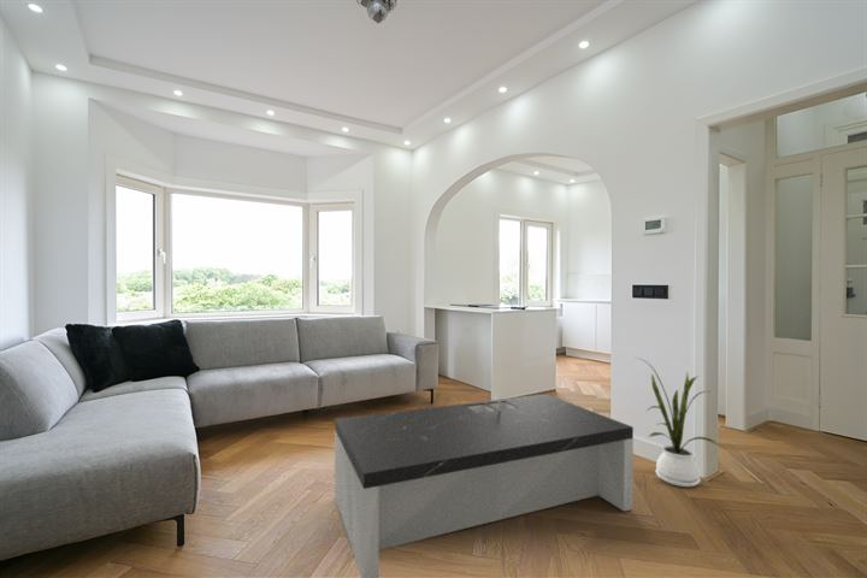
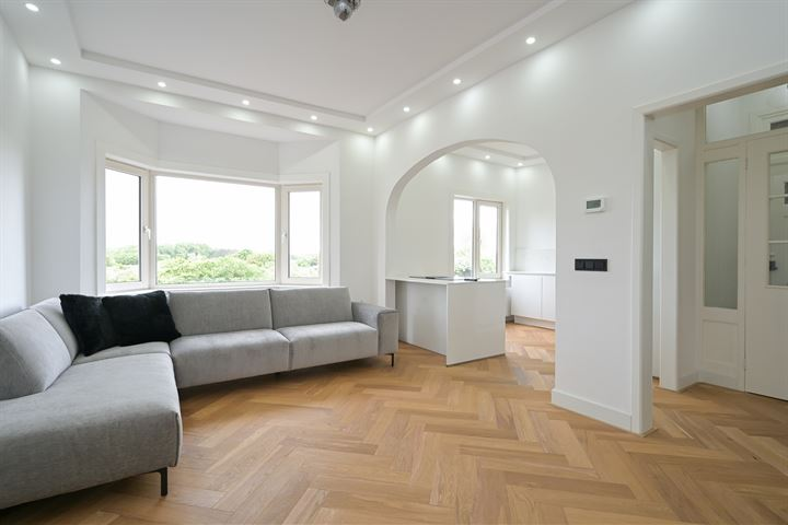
- house plant [636,356,721,488]
- coffee table [334,393,635,578]
